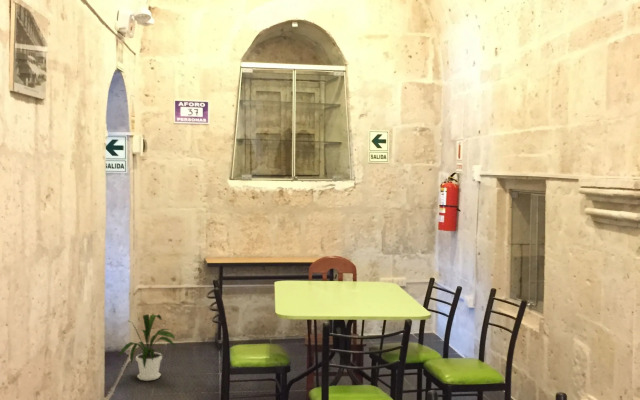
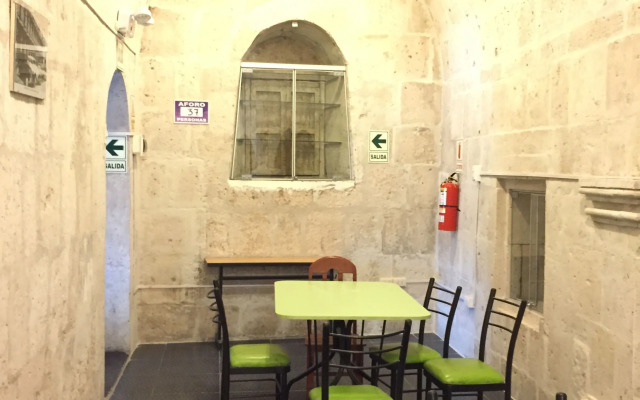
- house plant [116,313,176,382]
